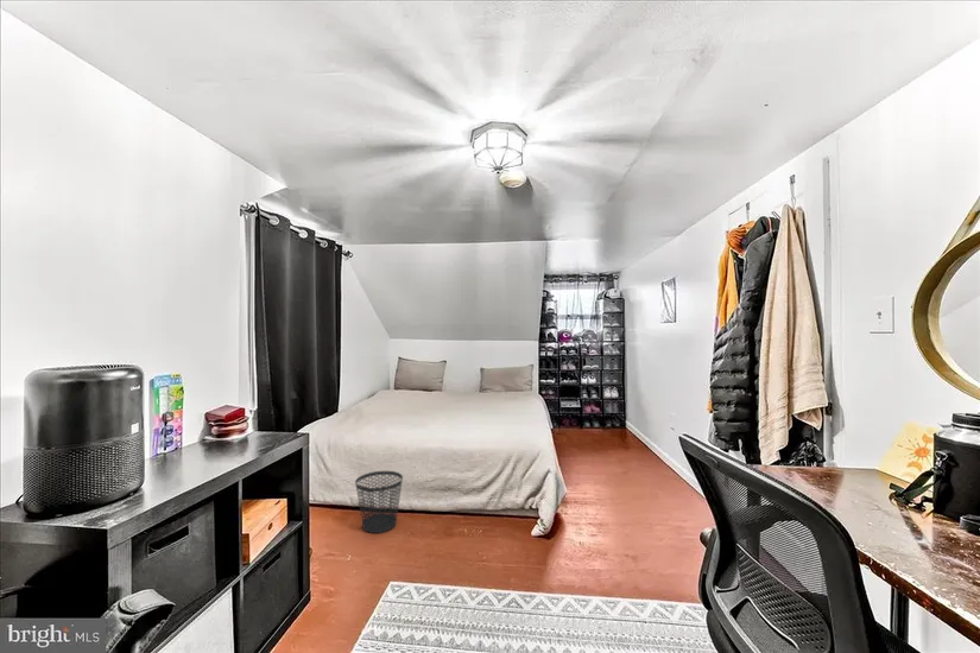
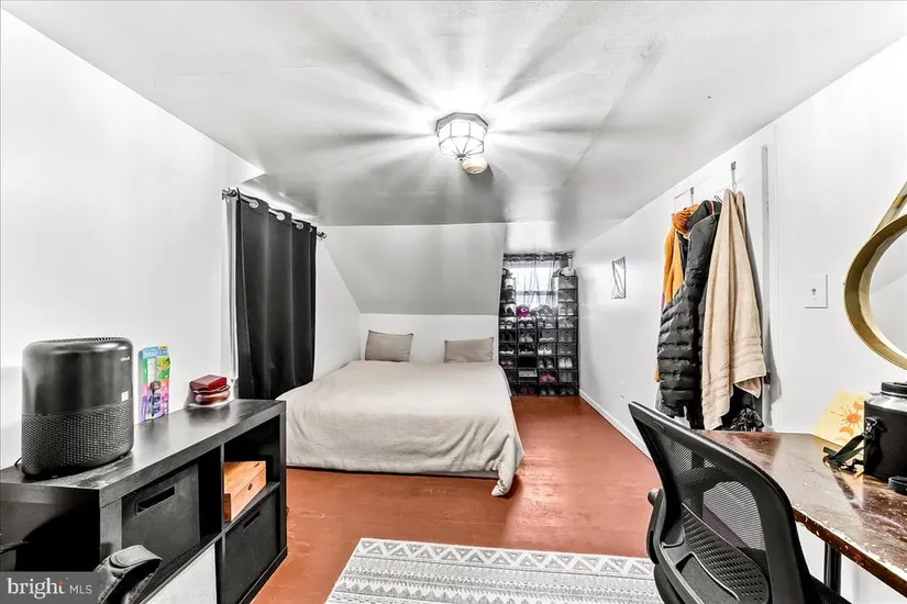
- wastebasket [354,470,404,534]
